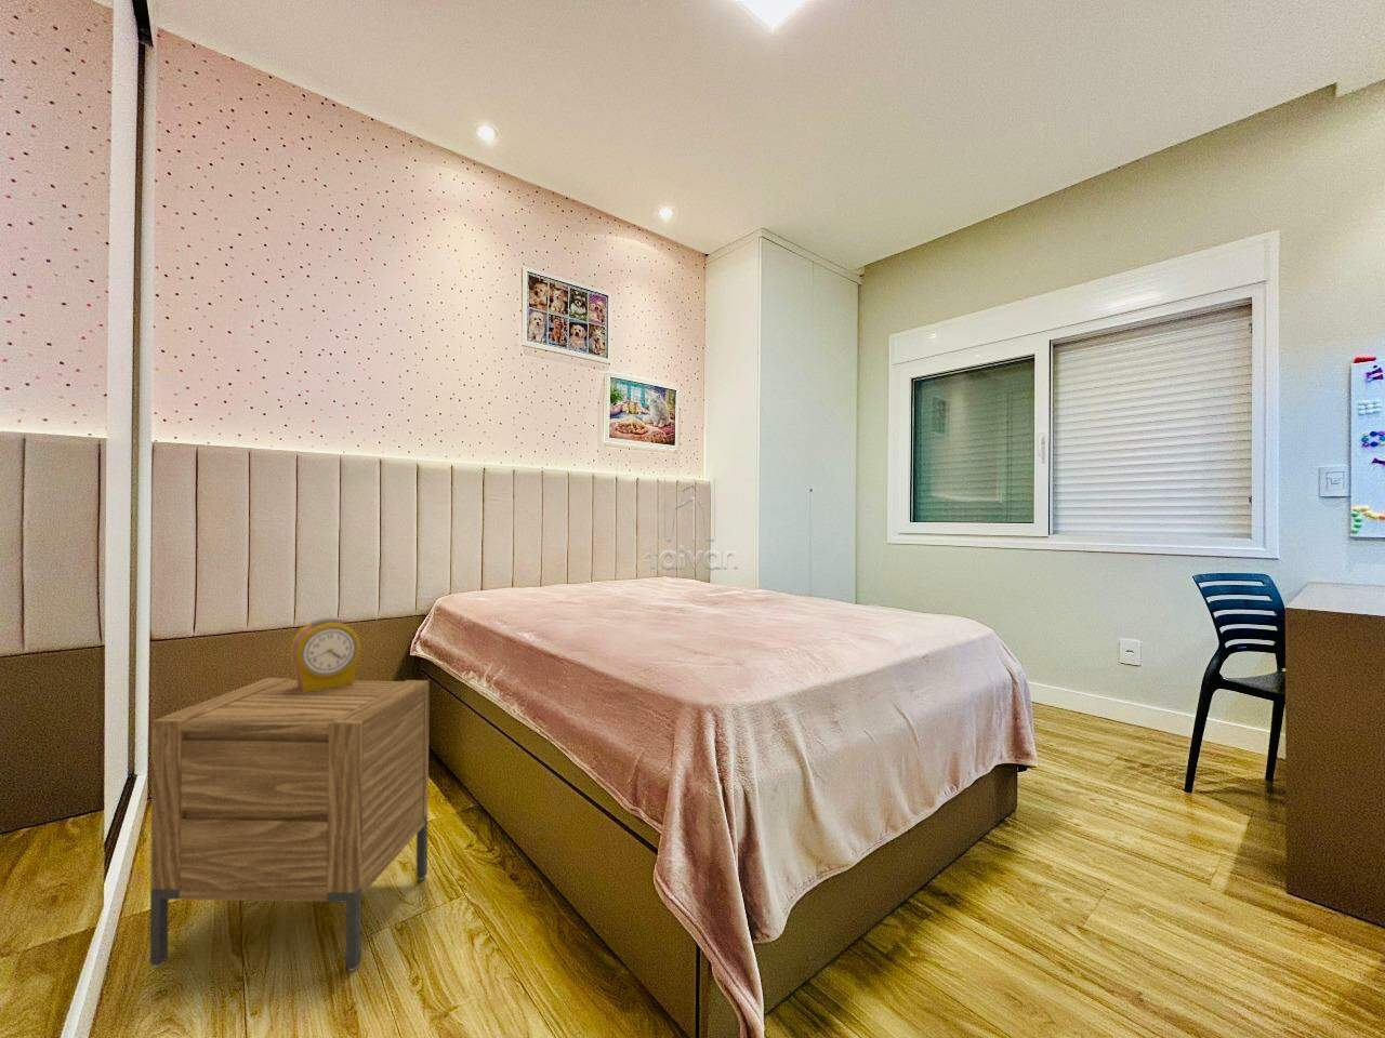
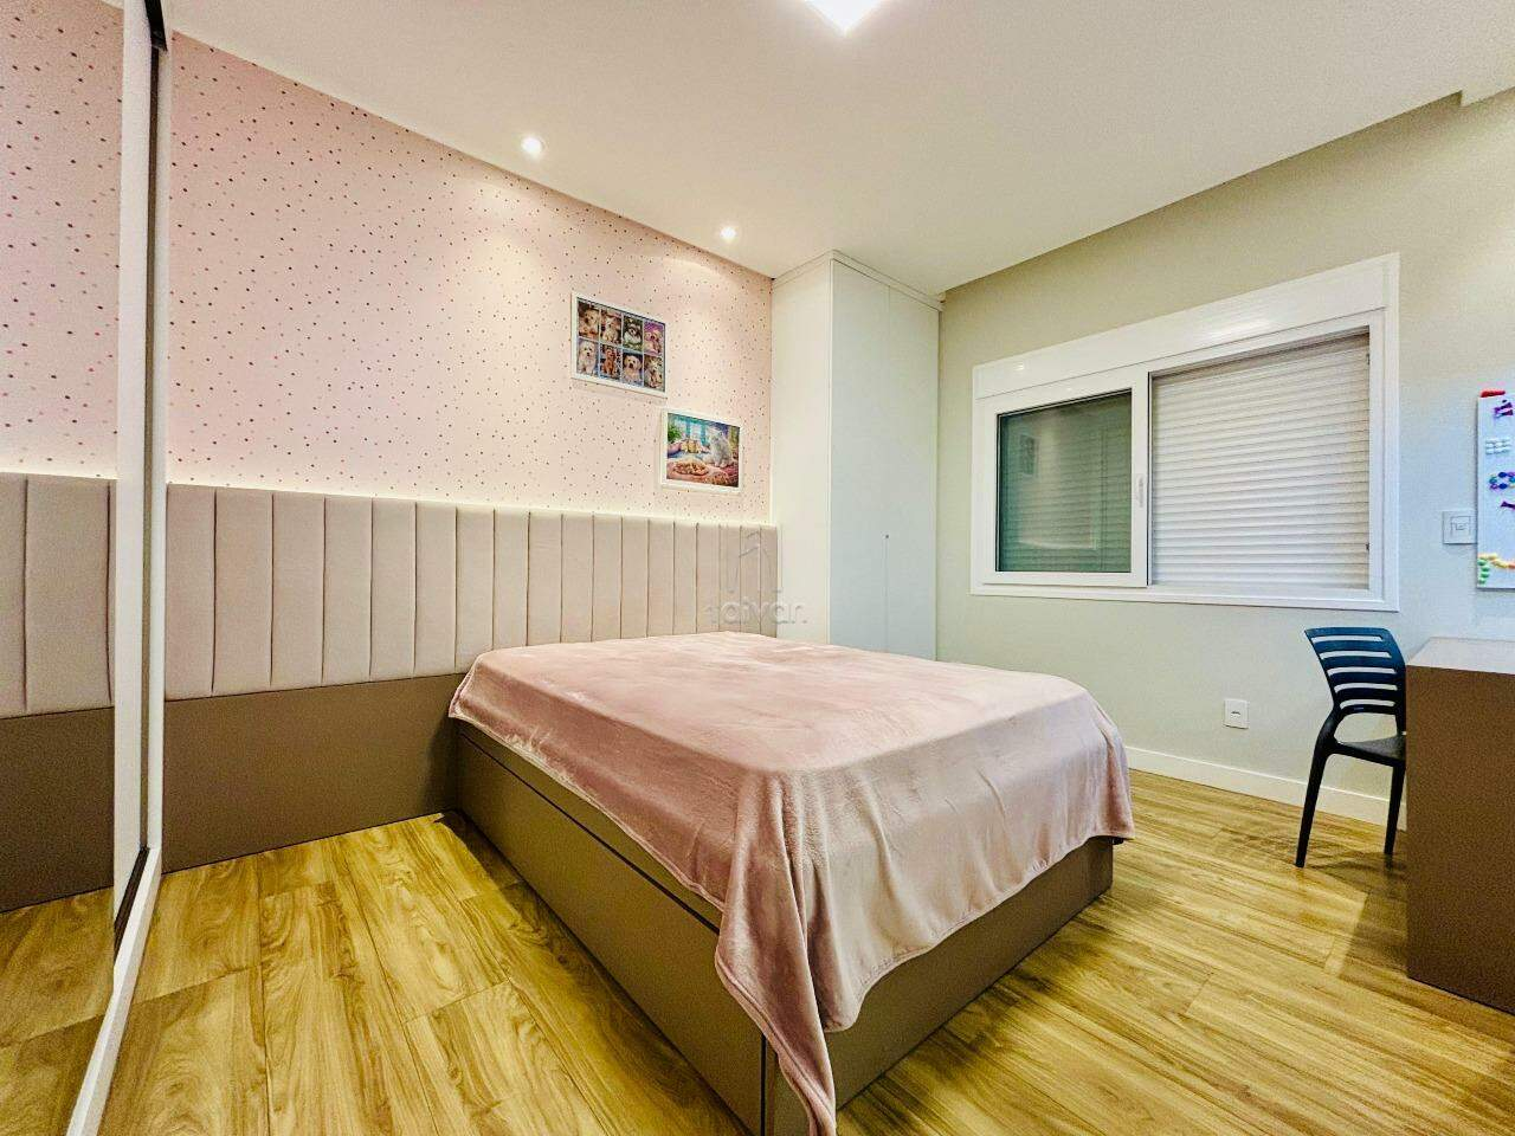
- nightstand [149,677,431,973]
- alarm clock [289,616,361,692]
